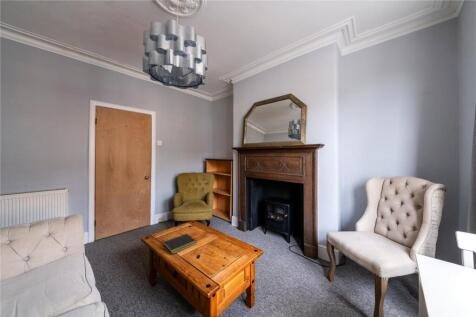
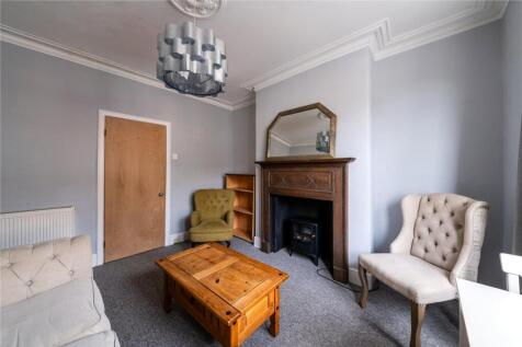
- notepad [162,233,198,255]
